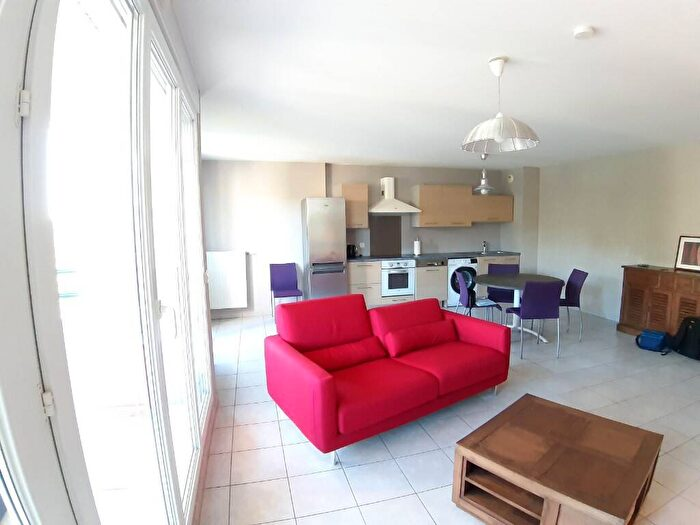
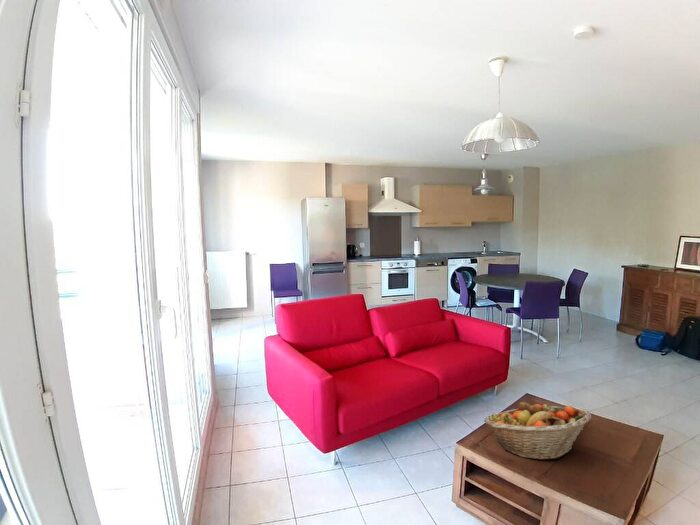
+ fruit basket [483,401,592,461]
